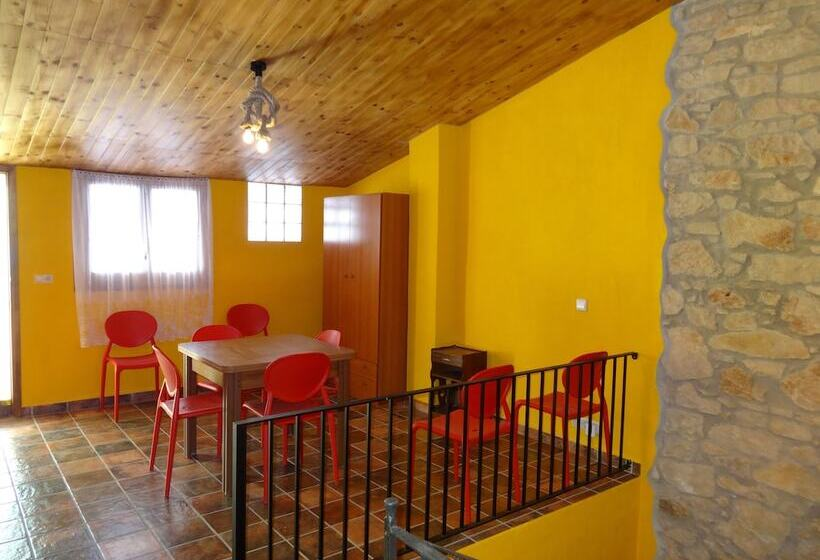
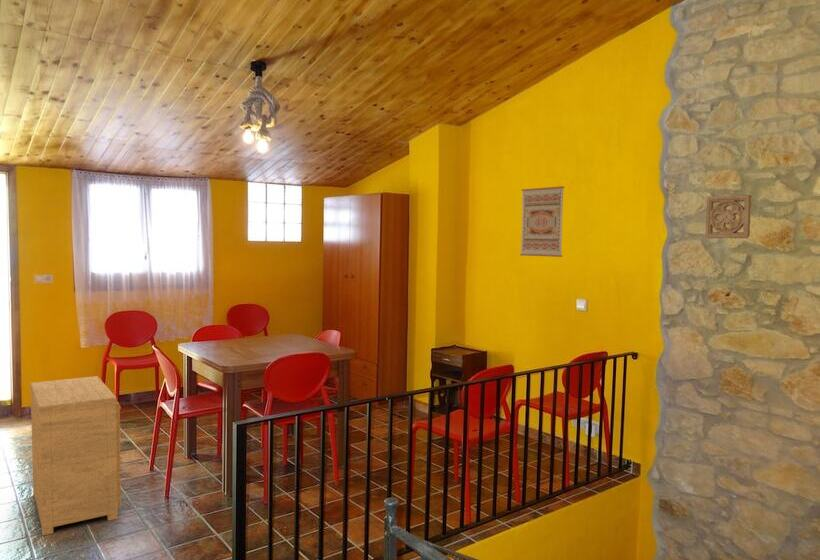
+ side table [29,375,123,536]
+ wall art [519,185,565,258]
+ wall ornament [704,194,752,239]
